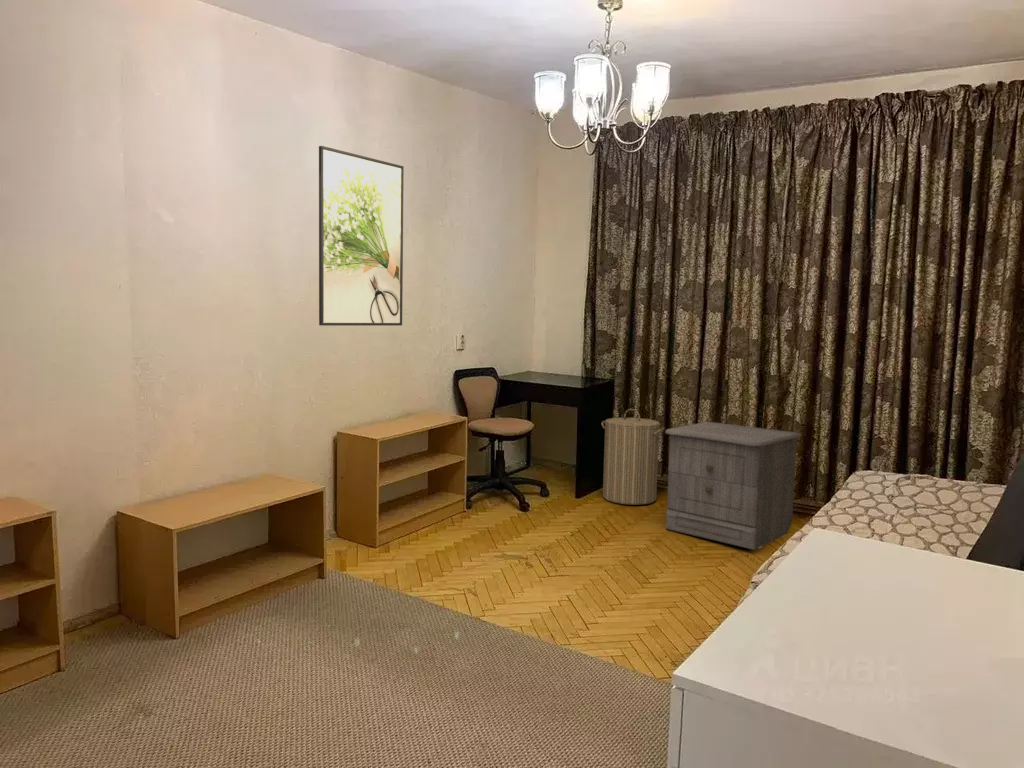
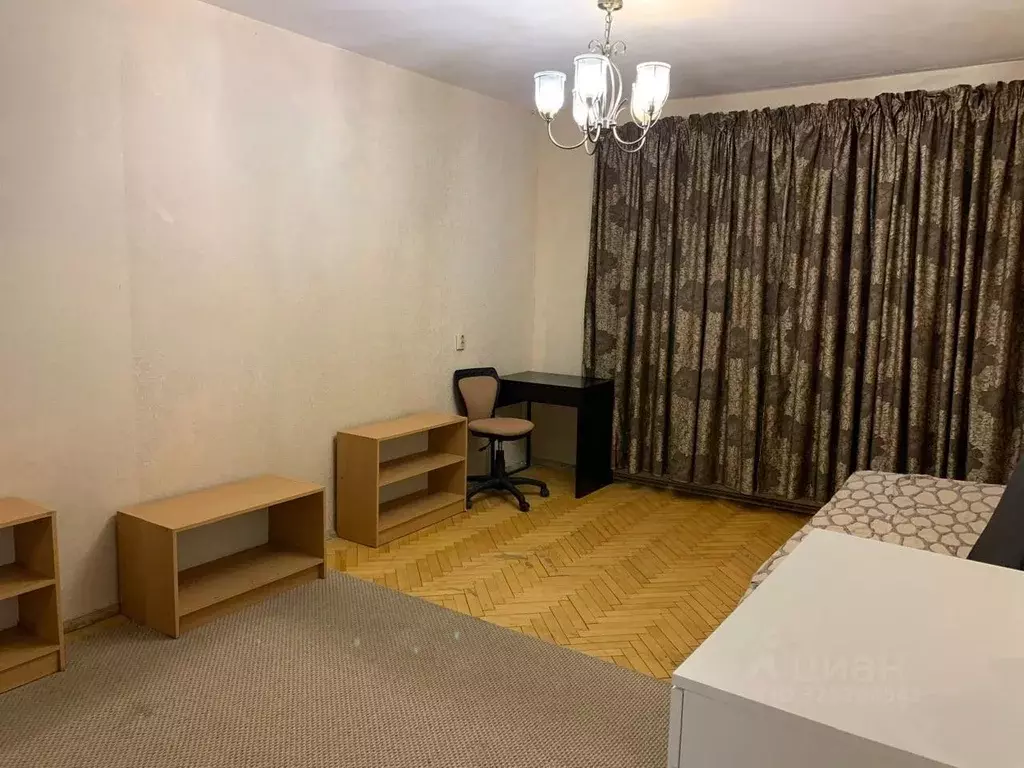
- laundry hamper [601,408,666,506]
- nightstand [664,421,802,551]
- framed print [318,145,405,327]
